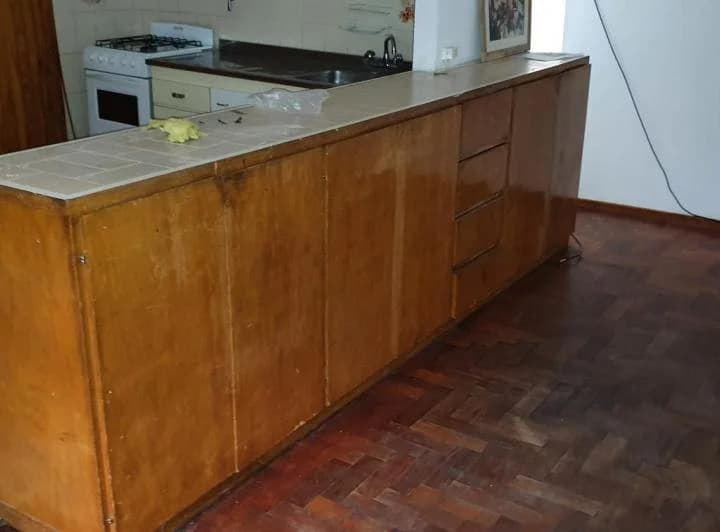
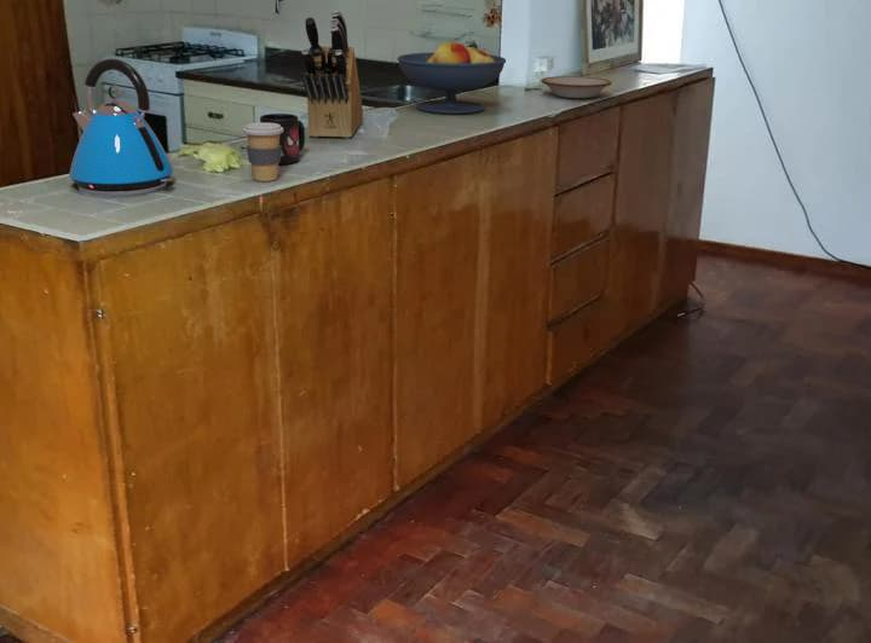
+ coffee cup [242,122,283,183]
+ knife block [301,10,364,139]
+ kettle [68,58,174,198]
+ fruit bowl [397,41,507,115]
+ bowl [540,75,612,100]
+ mug [259,112,306,166]
